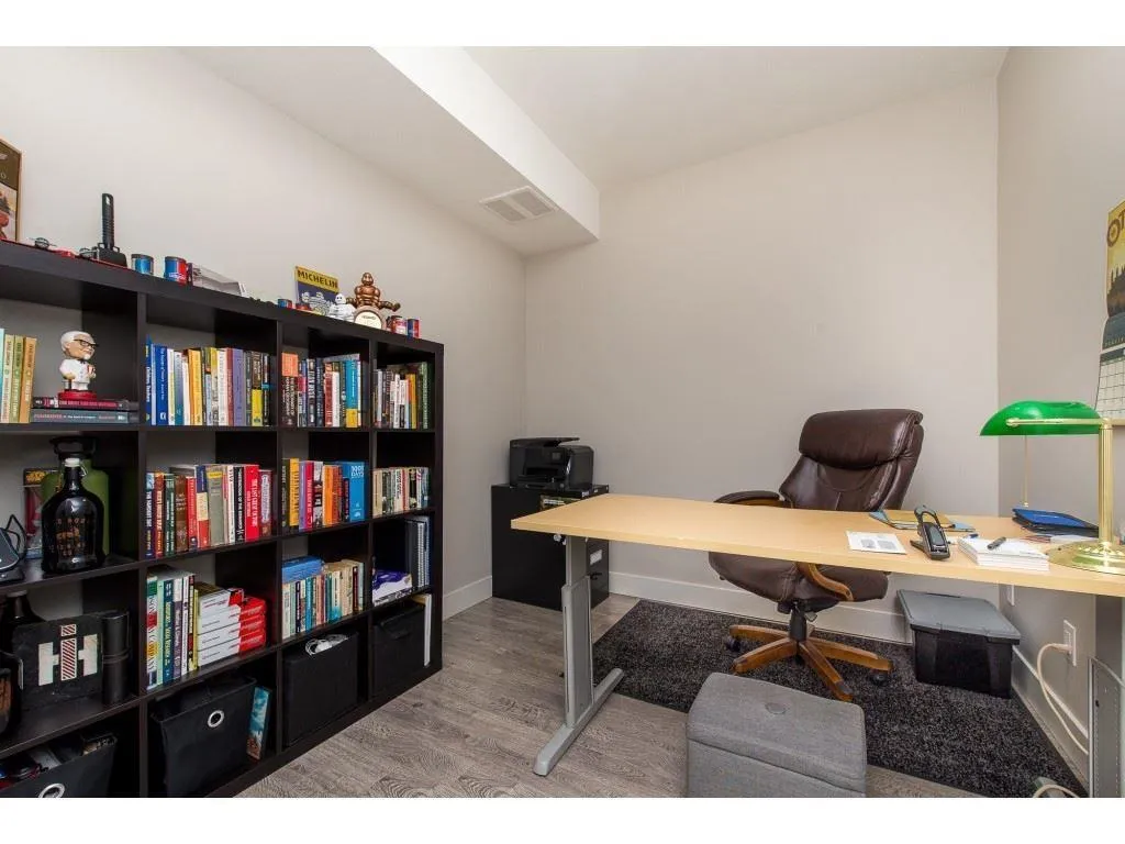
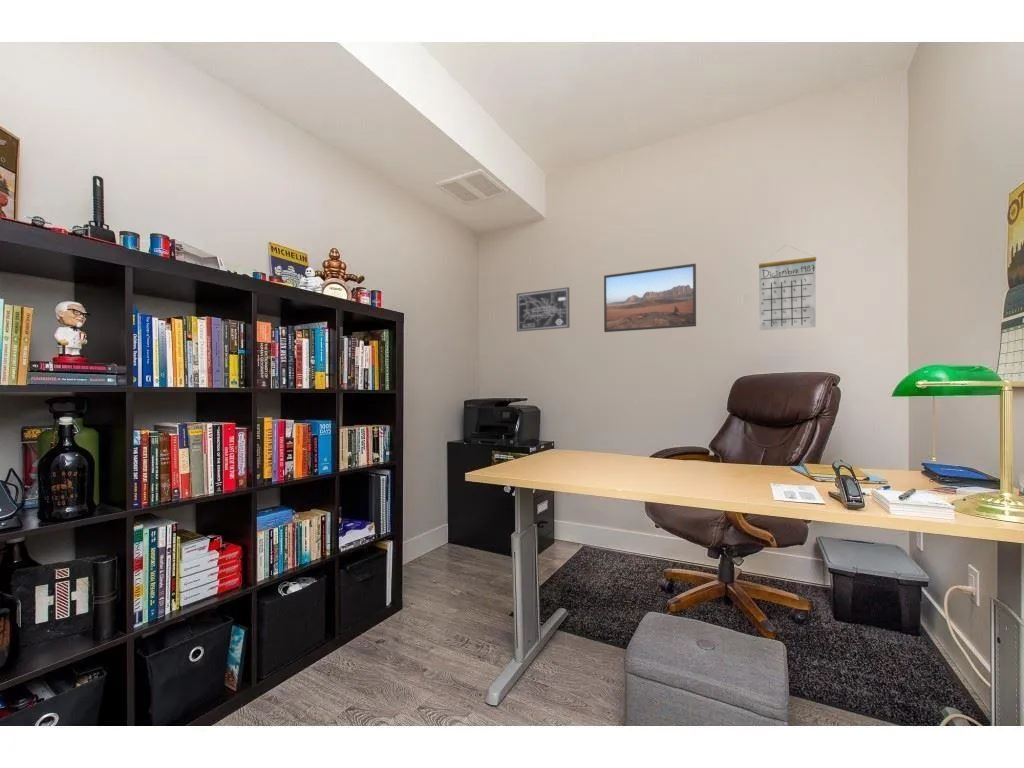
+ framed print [603,263,697,333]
+ calendar [758,244,817,331]
+ wall art [516,286,570,332]
